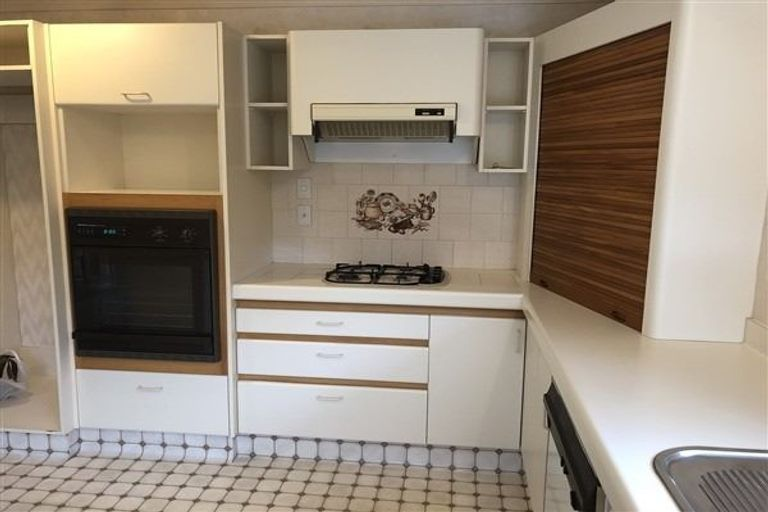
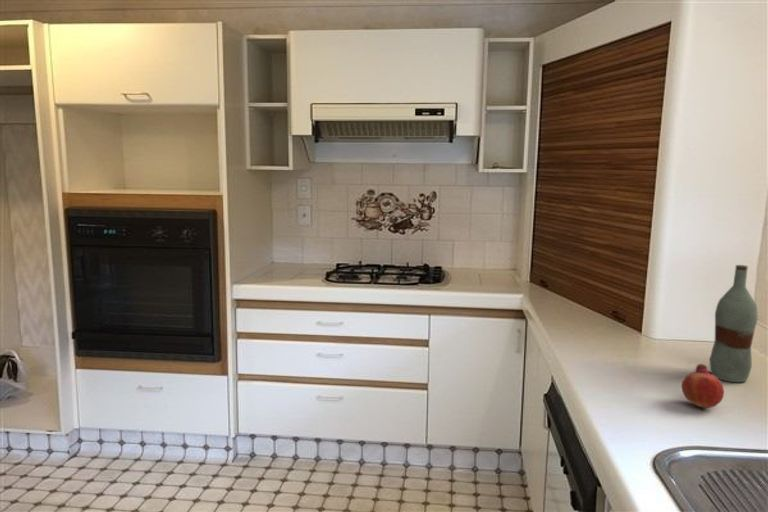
+ bottle [709,264,758,383]
+ fruit [681,363,725,410]
